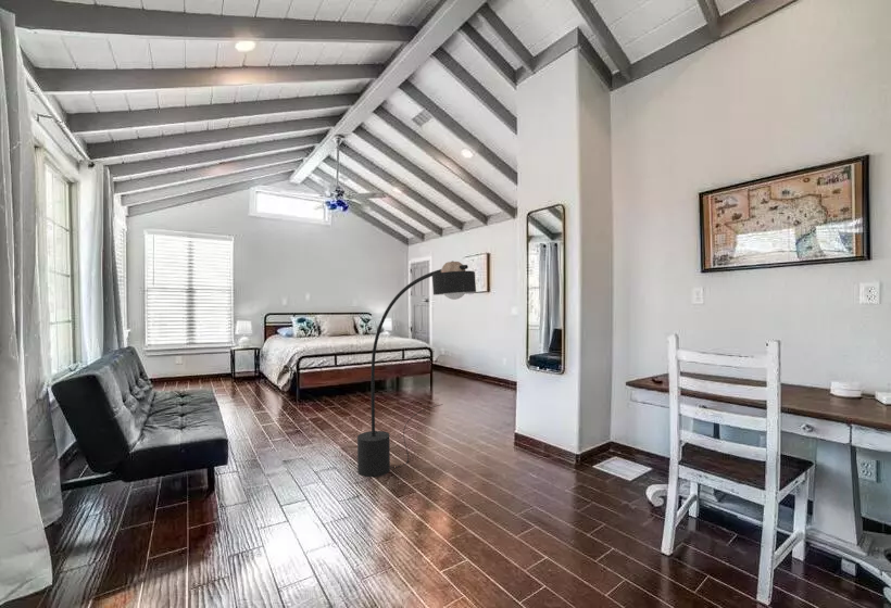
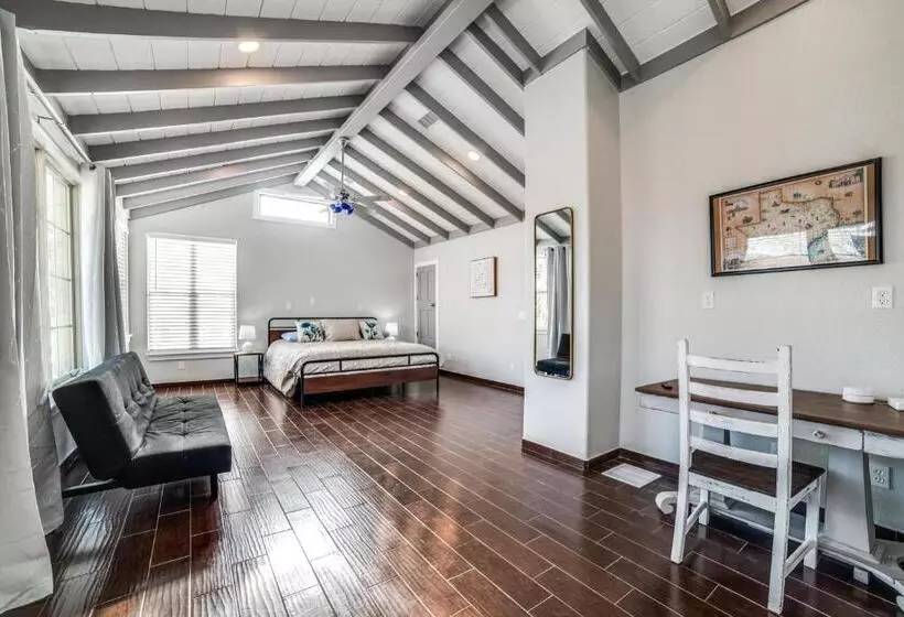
- floor lamp [356,259,477,478]
